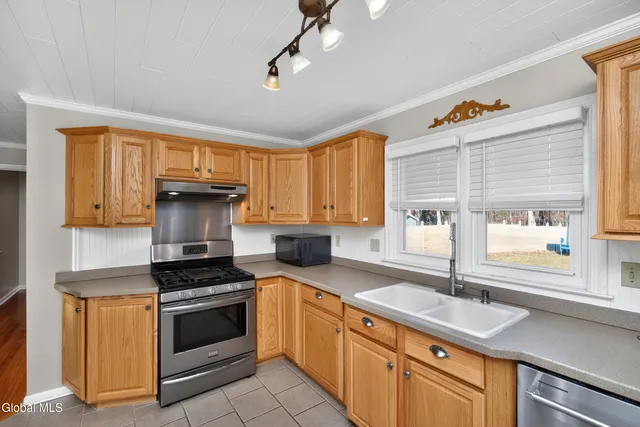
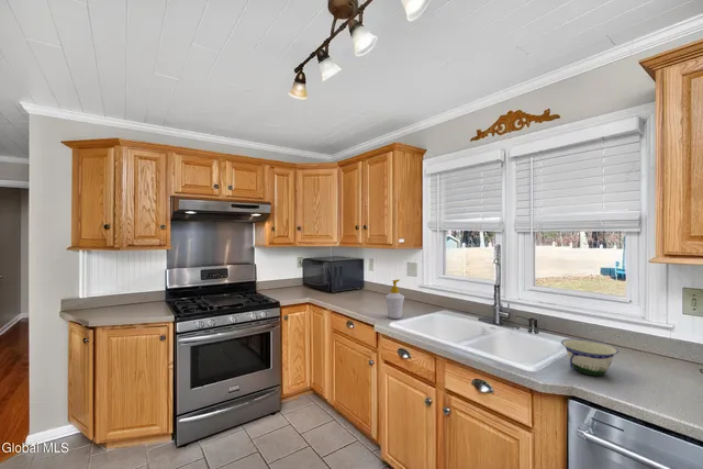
+ soap bottle [384,278,405,320]
+ bowl [560,337,620,377]
